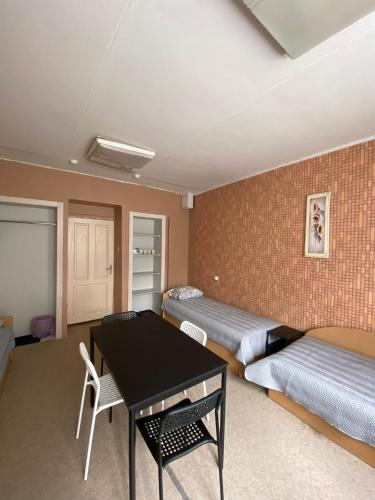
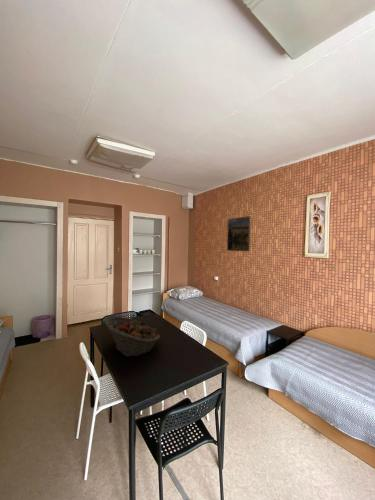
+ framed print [226,215,251,253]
+ fruit basket [104,316,161,358]
